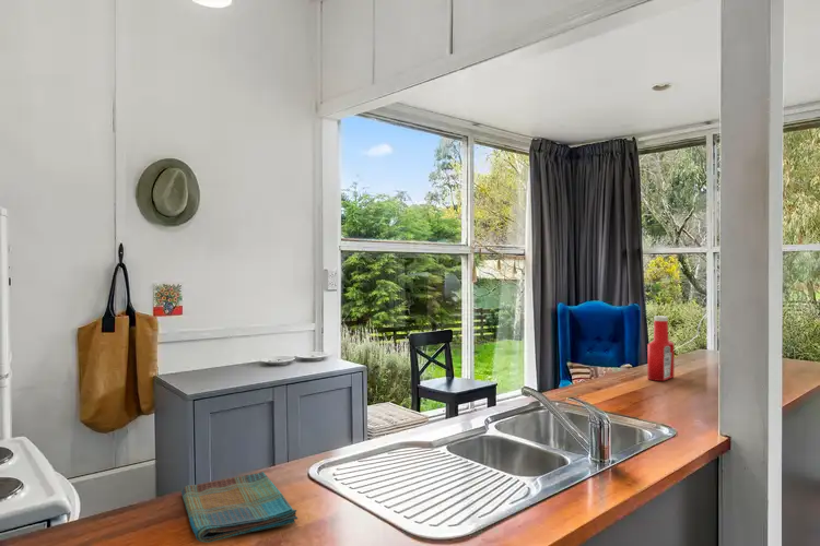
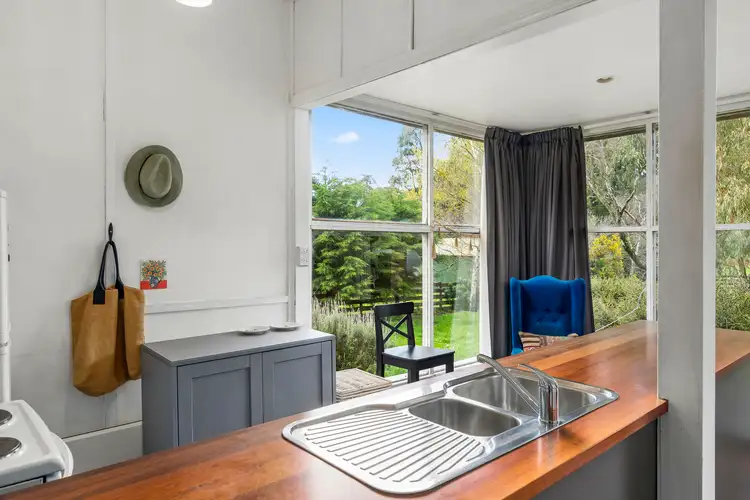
- dish towel [180,471,298,544]
- soap bottle [646,316,675,382]
